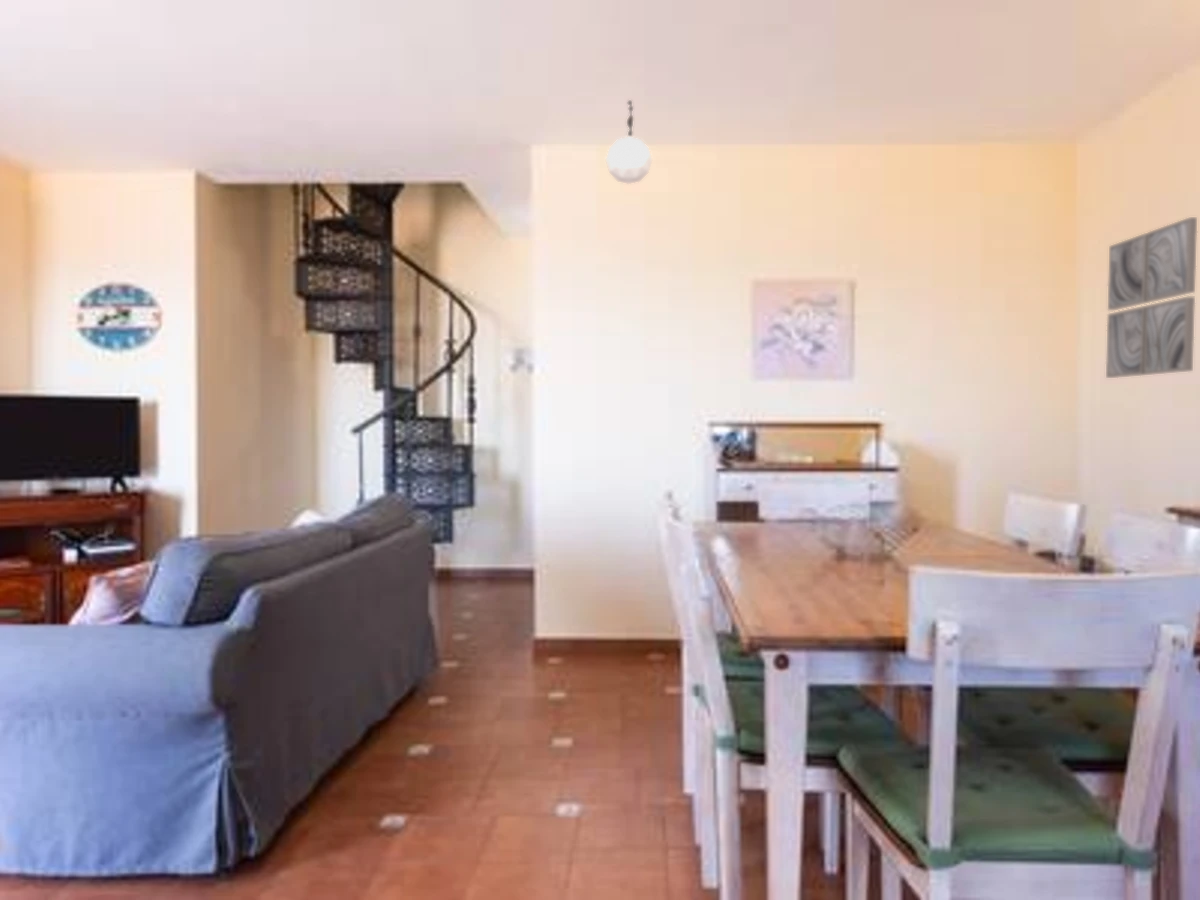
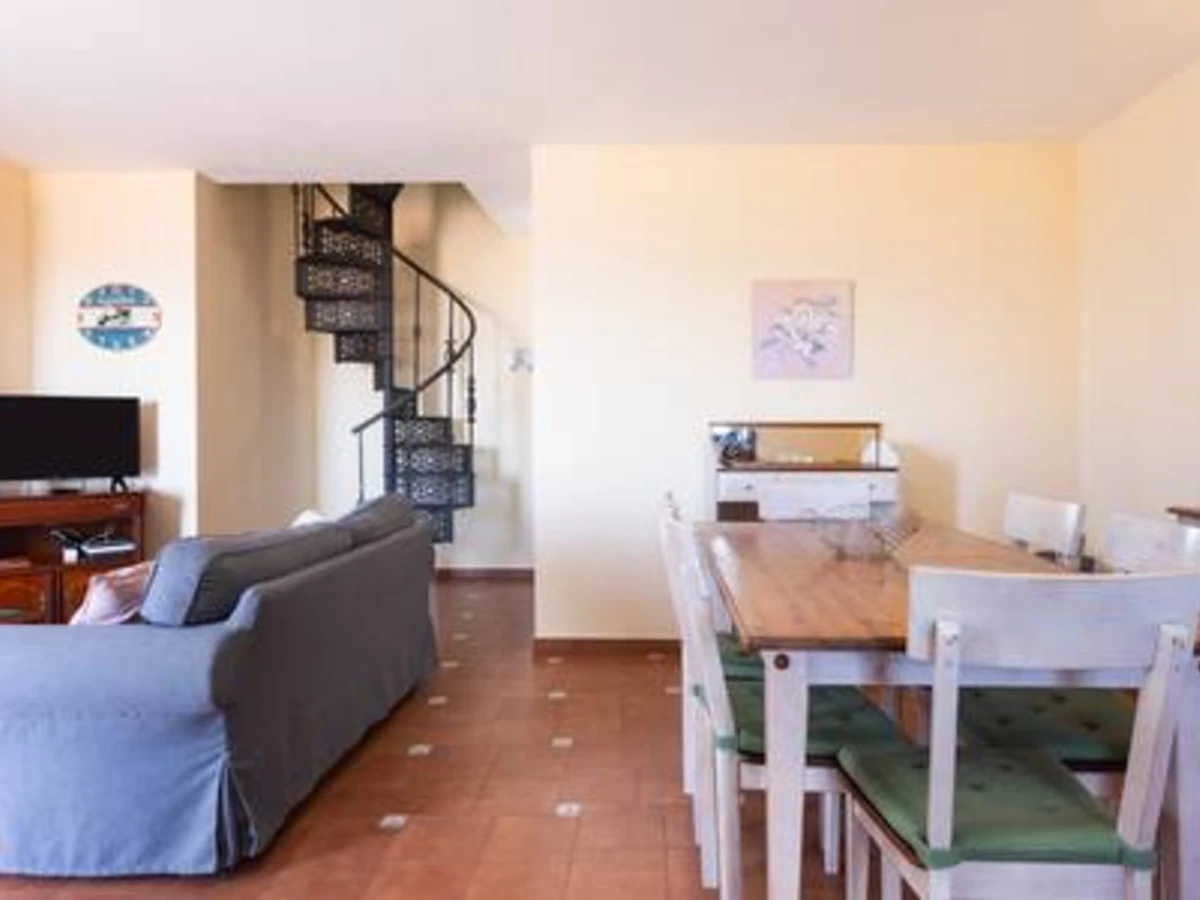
- pendant lamp [605,99,653,185]
- wall art [1105,216,1198,379]
